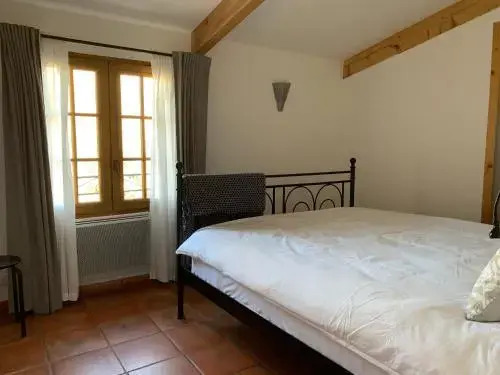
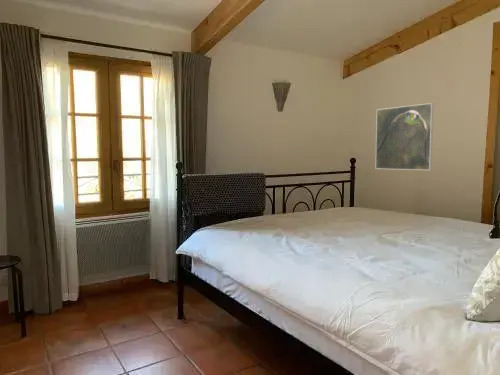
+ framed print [375,102,435,171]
